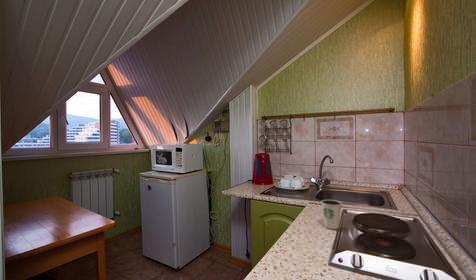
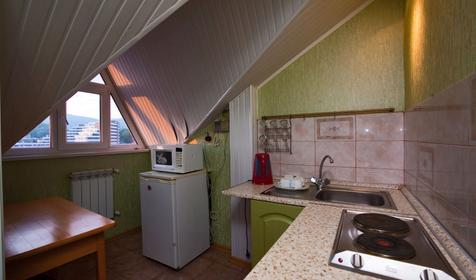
- dixie cup [320,199,343,230]
